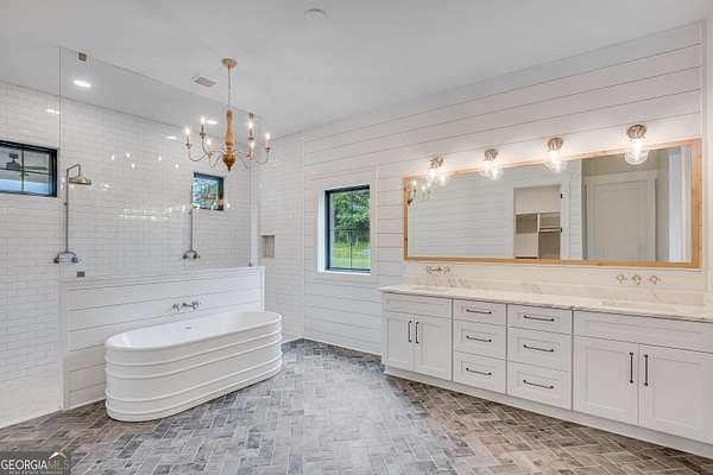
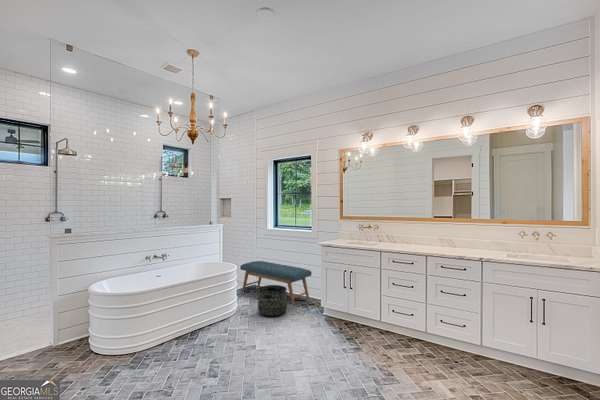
+ bench [239,260,313,305]
+ basket [257,284,288,317]
